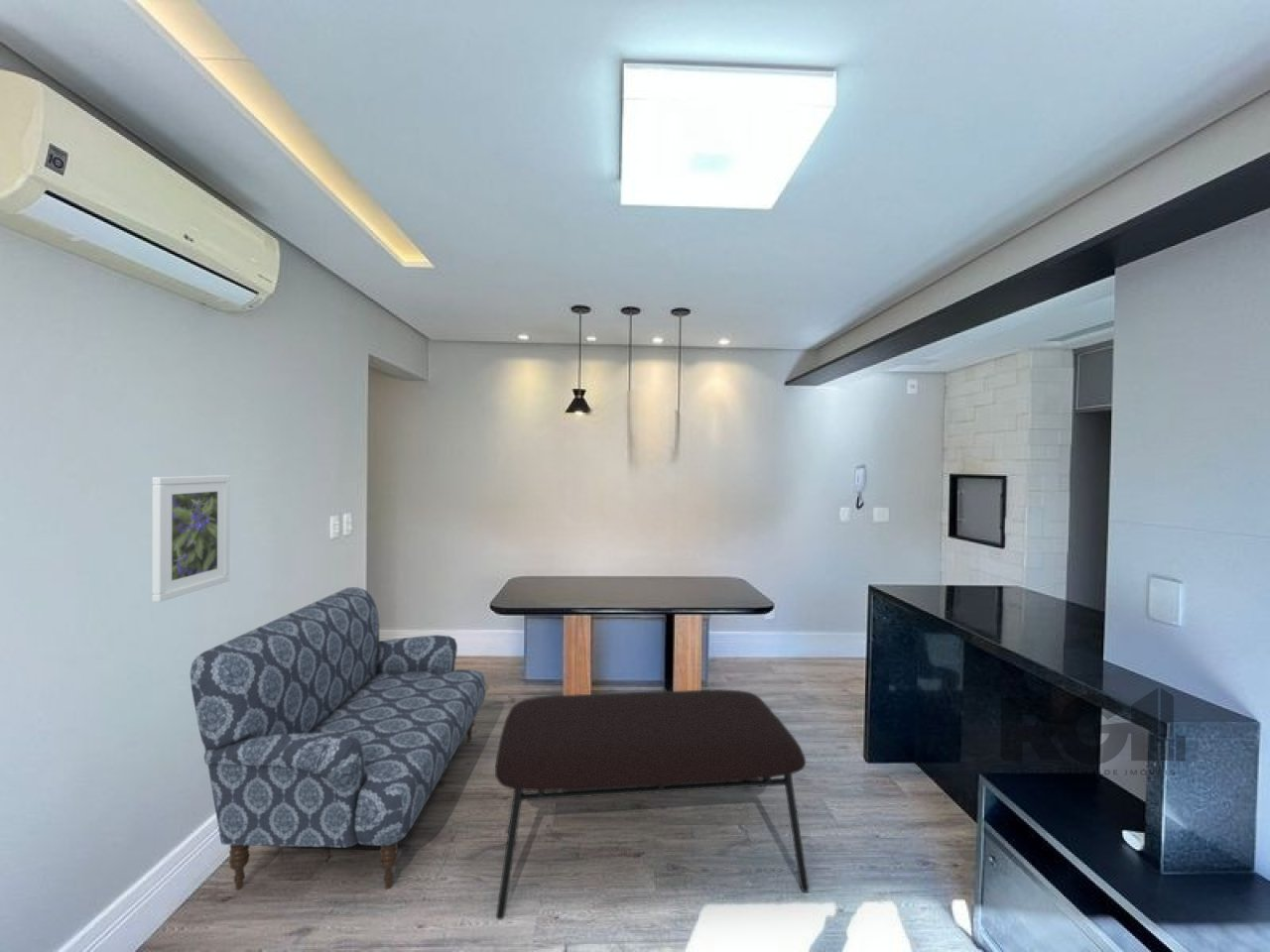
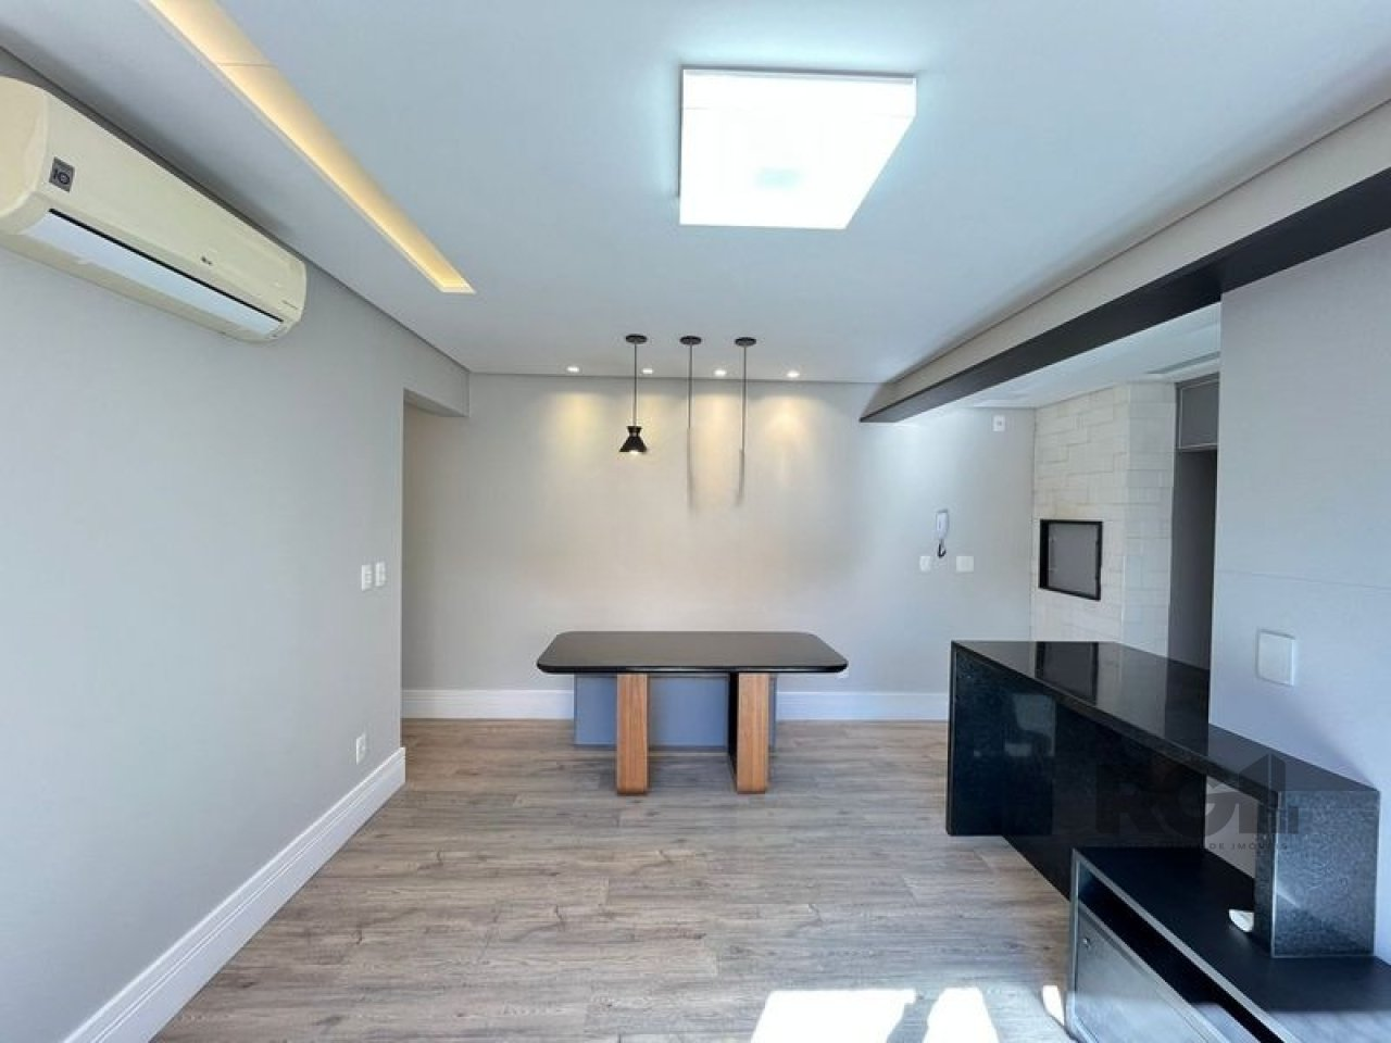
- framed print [151,474,231,603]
- coffee table [494,688,810,920]
- sofa [189,586,486,892]
